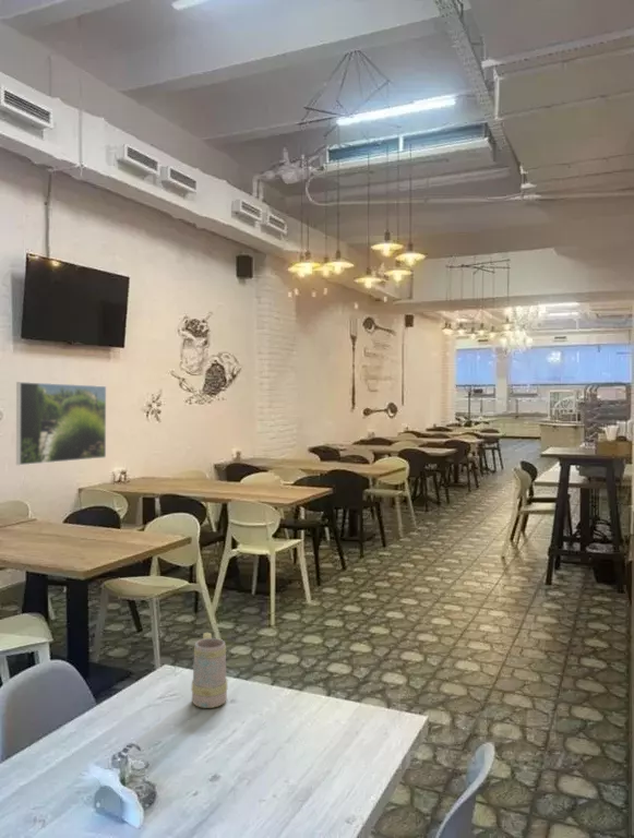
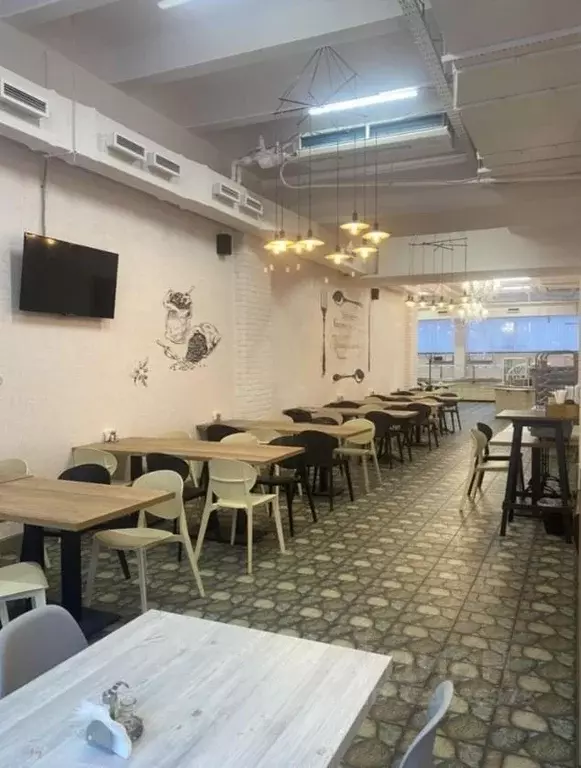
- mug [190,632,228,709]
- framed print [15,381,107,466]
